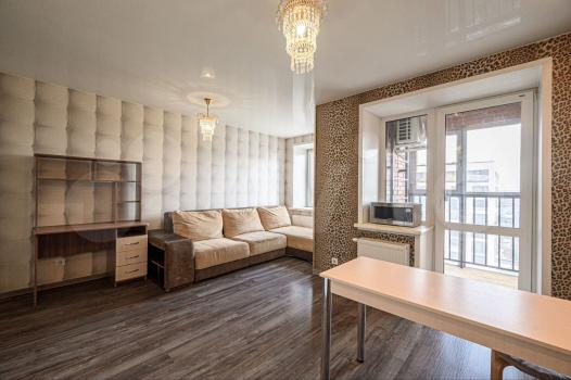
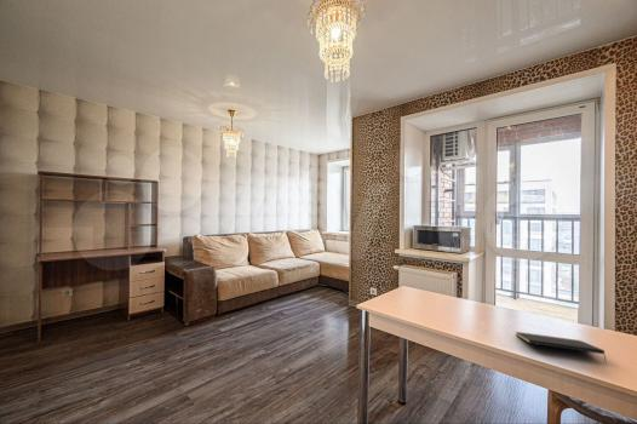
+ notepad [515,331,608,365]
